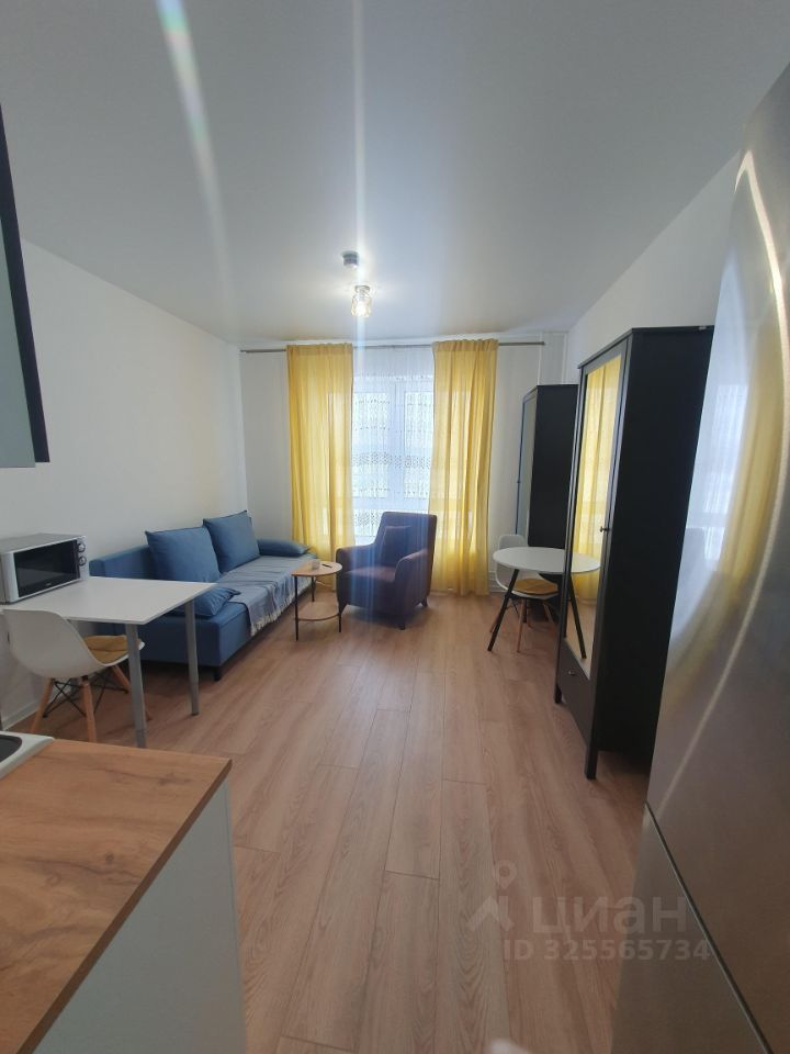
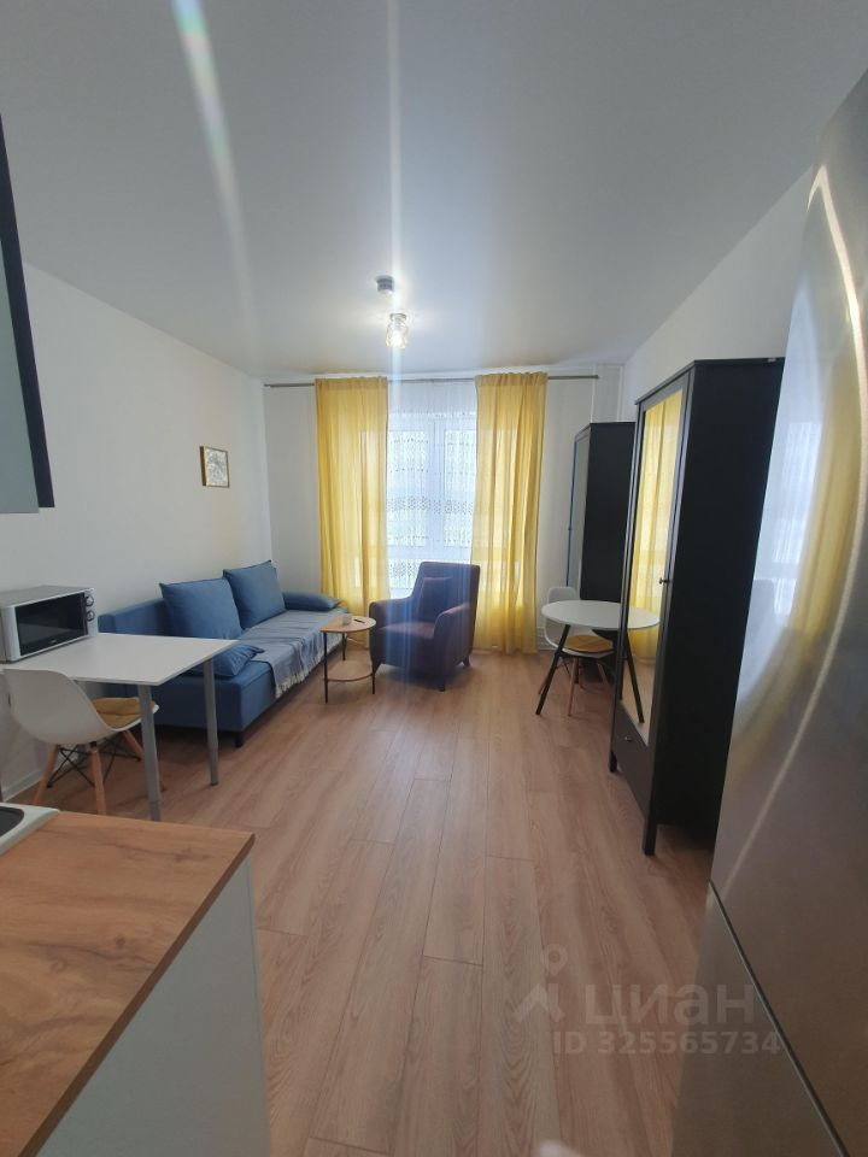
+ wall art [198,445,231,489]
